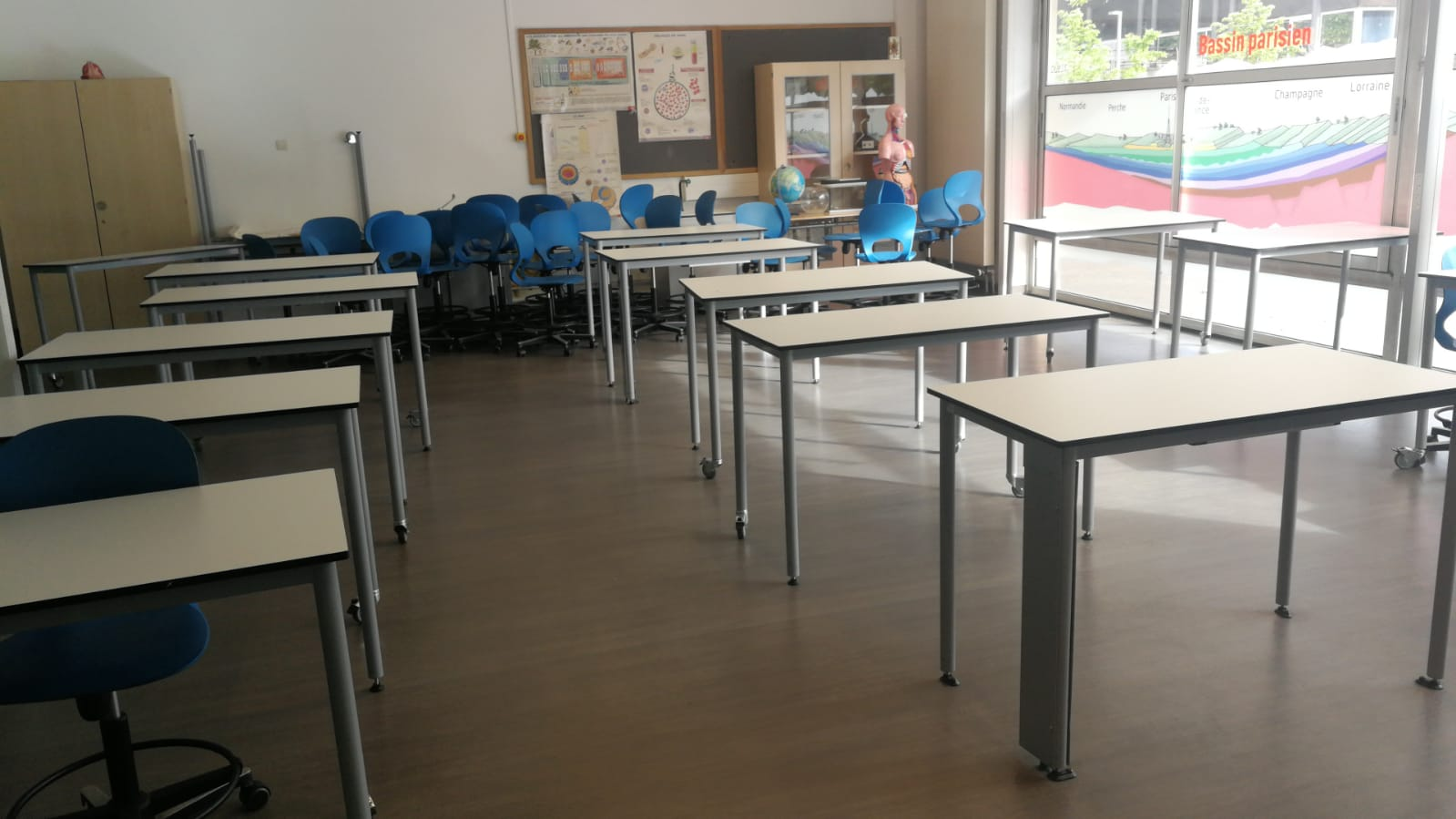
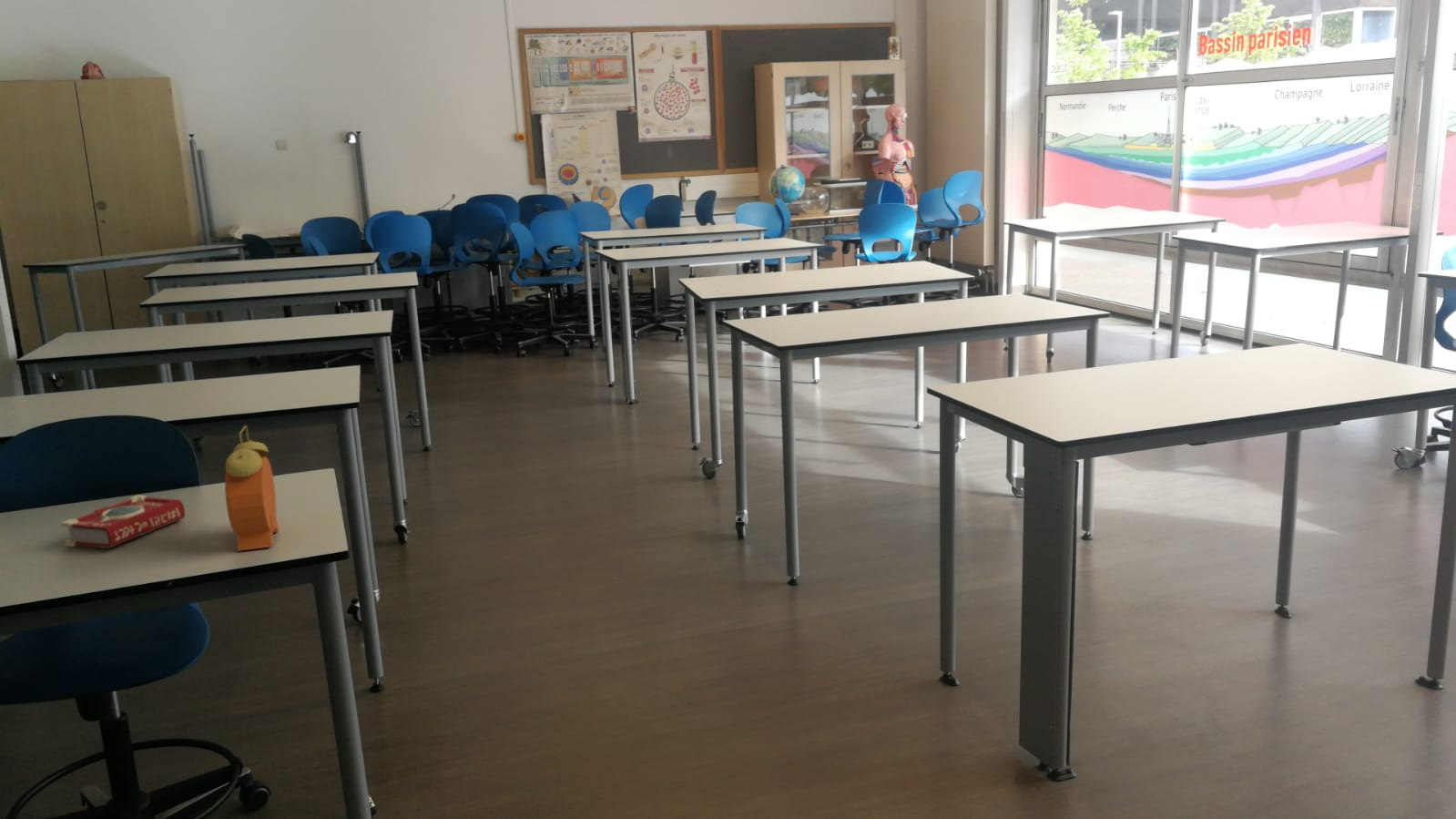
+ book [60,494,186,549]
+ alarm clock [224,425,280,551]
